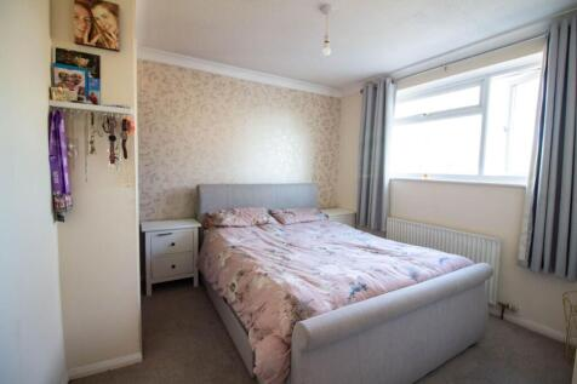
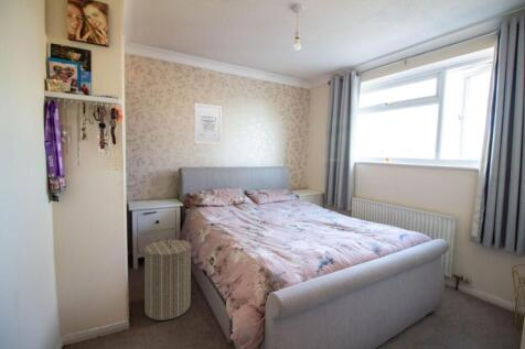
+ laundry hamper [143,235,192,321]
+ wall art [193,102,223,146]
